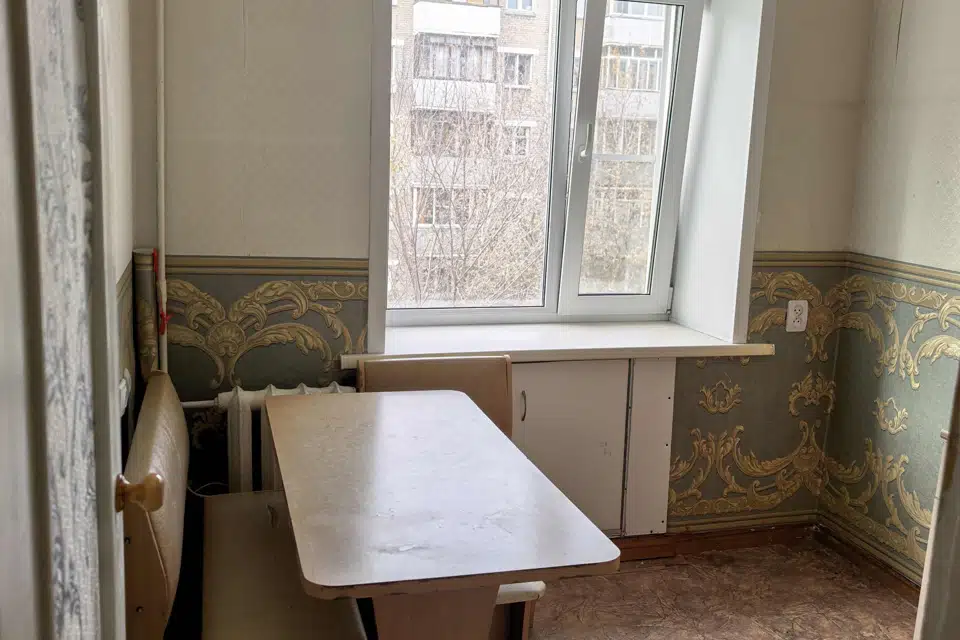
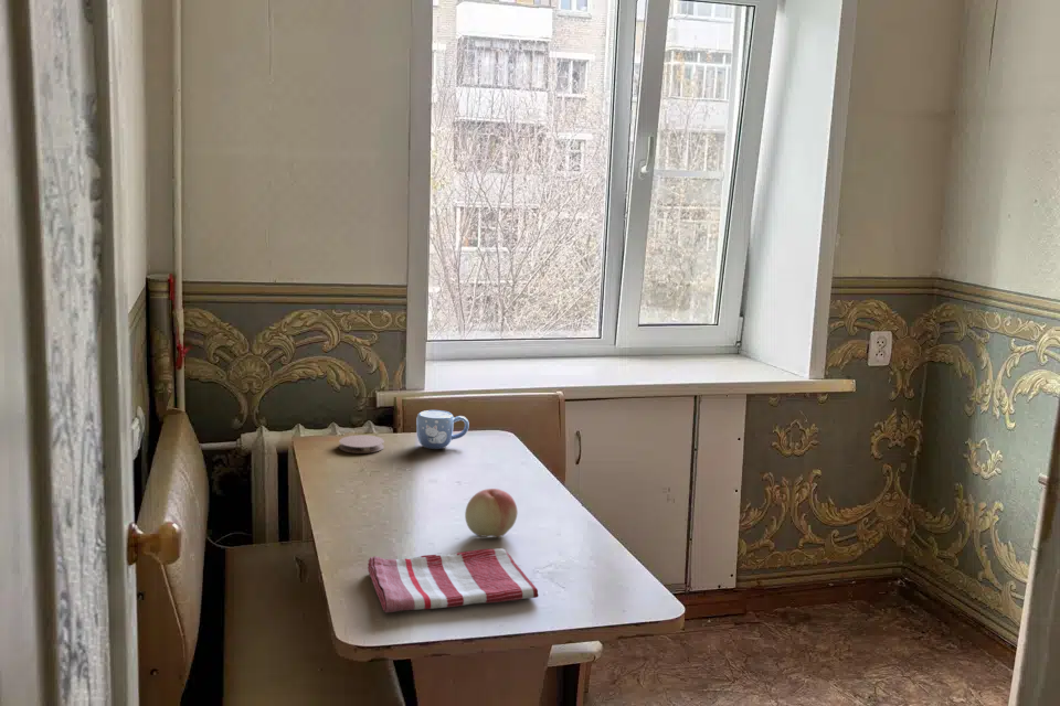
+ dish towel [367,548,540,613]
+ mug [415,409,470,450]
+ coaster [338,434,385,454]
+ fruit [464,488,519,538]
